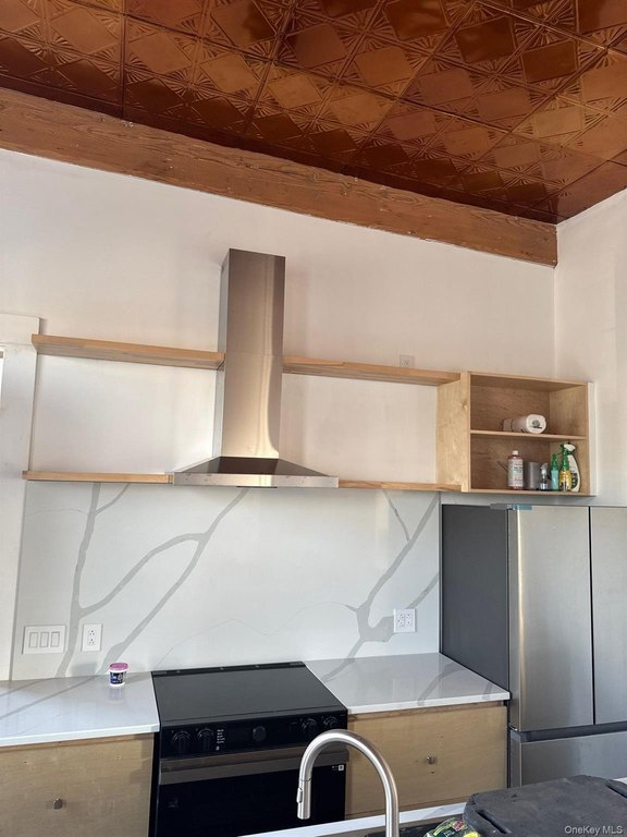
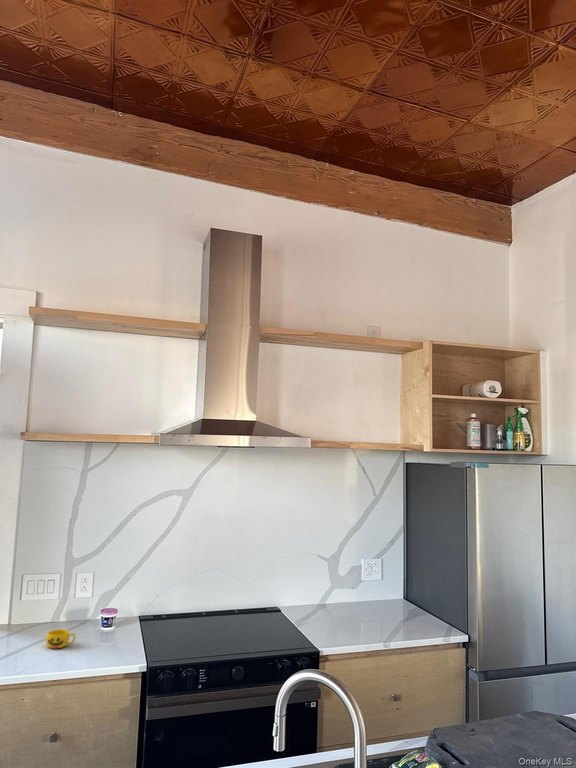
+ cup [45,628,76,650]
